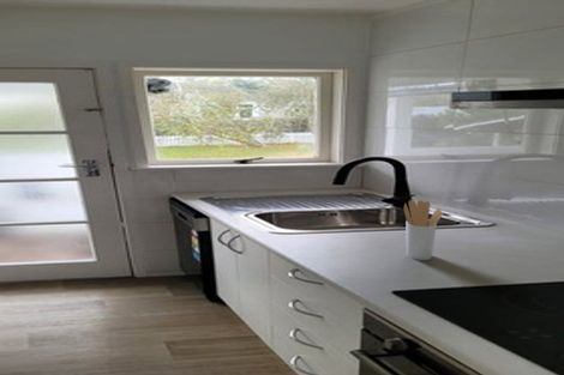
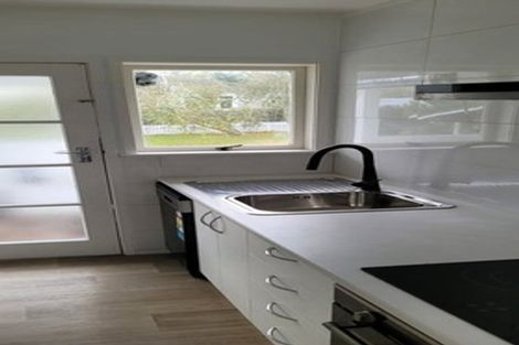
- utensil holder [403,199,444,261]
